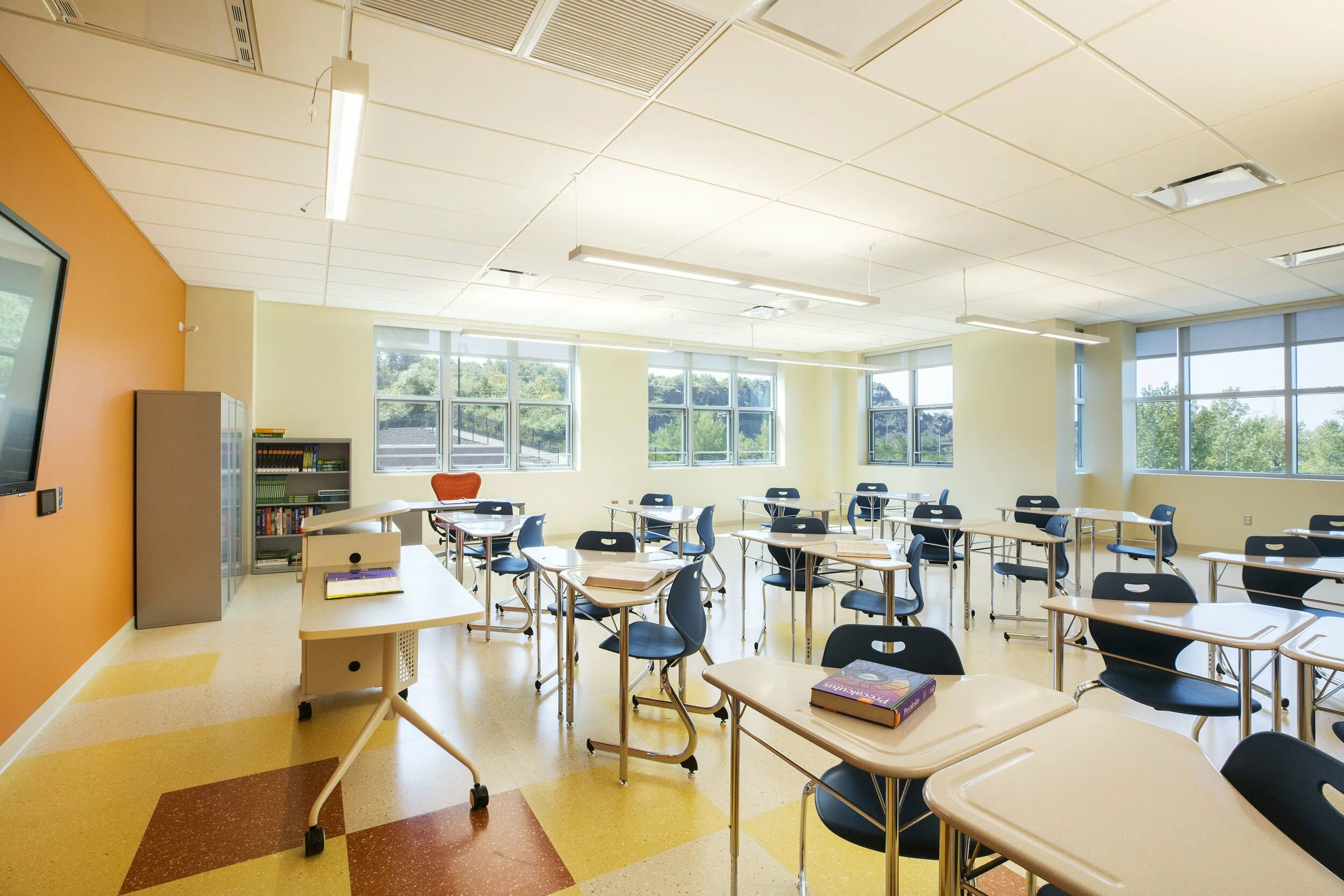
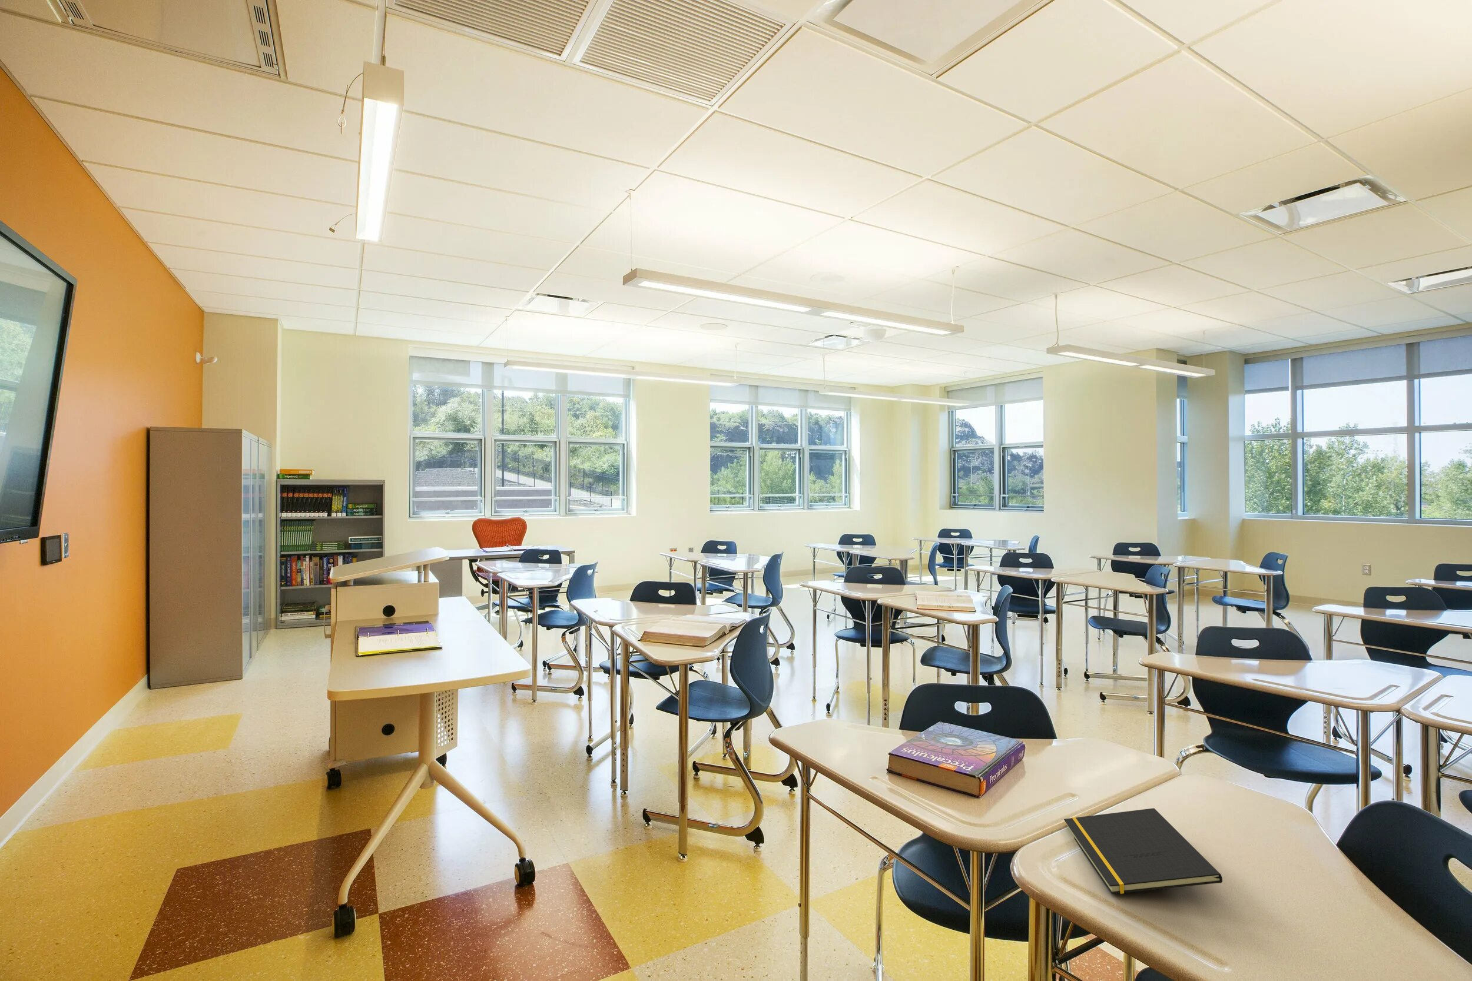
+ notepad [1063,807,1223,895]
